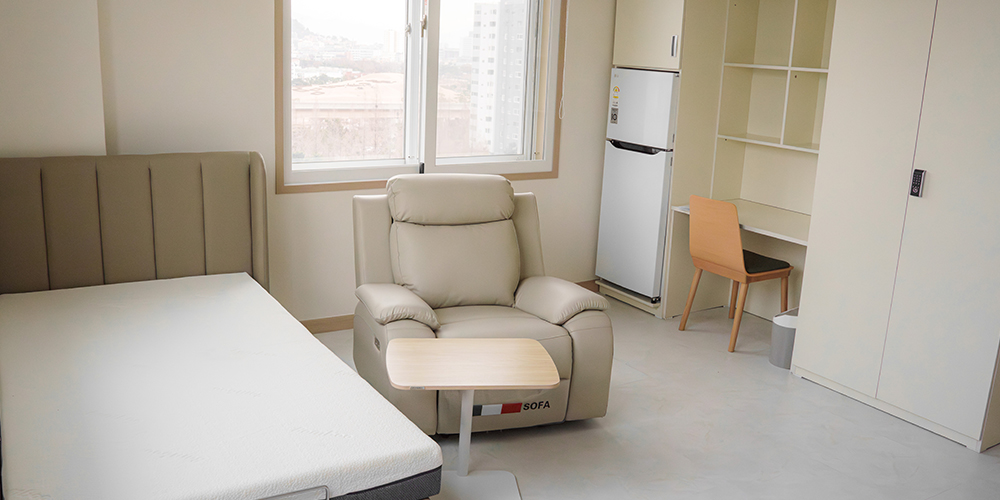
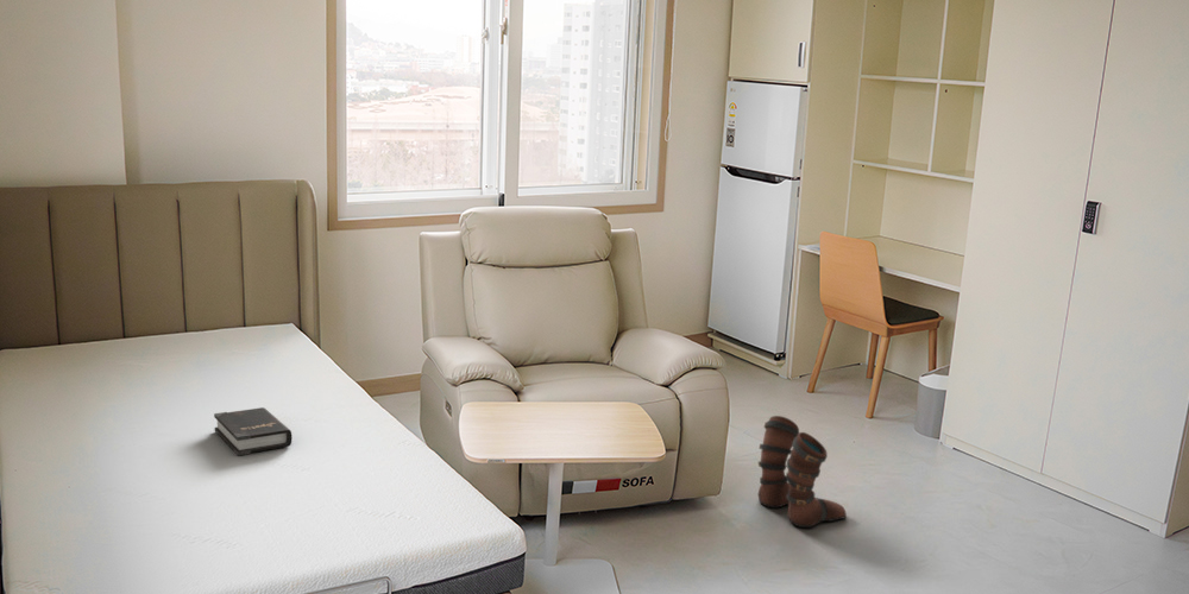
+ hardback book [213,406,292,456]
+ boots [756,415,848,529]
